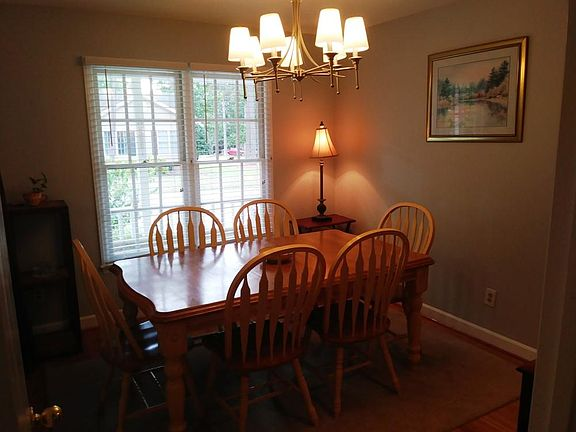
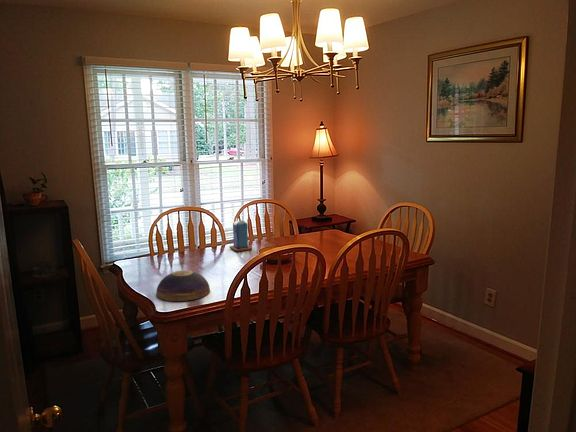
+ candle [228,217,253,252]
+ decorative bowl [155,269,211,302]
